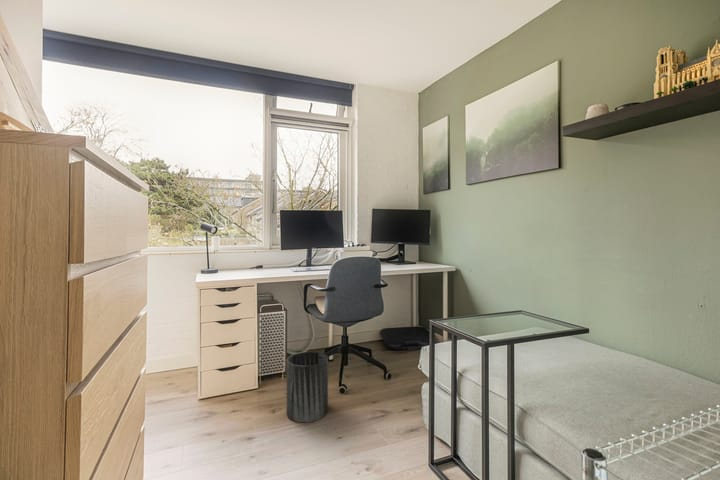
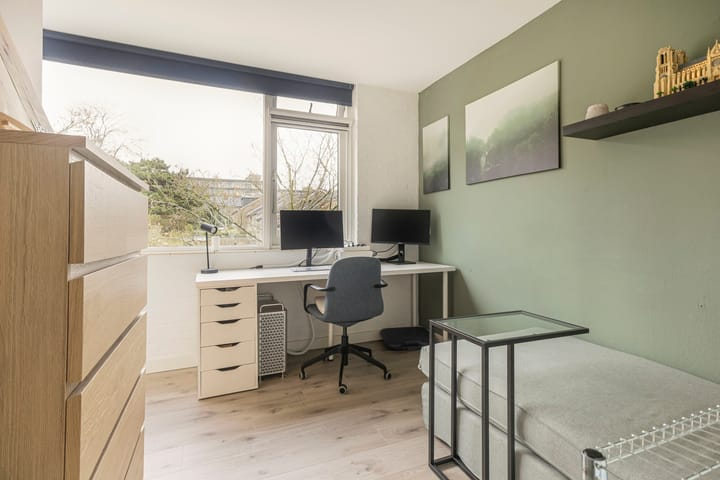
- trash can [286,351,329,423]
